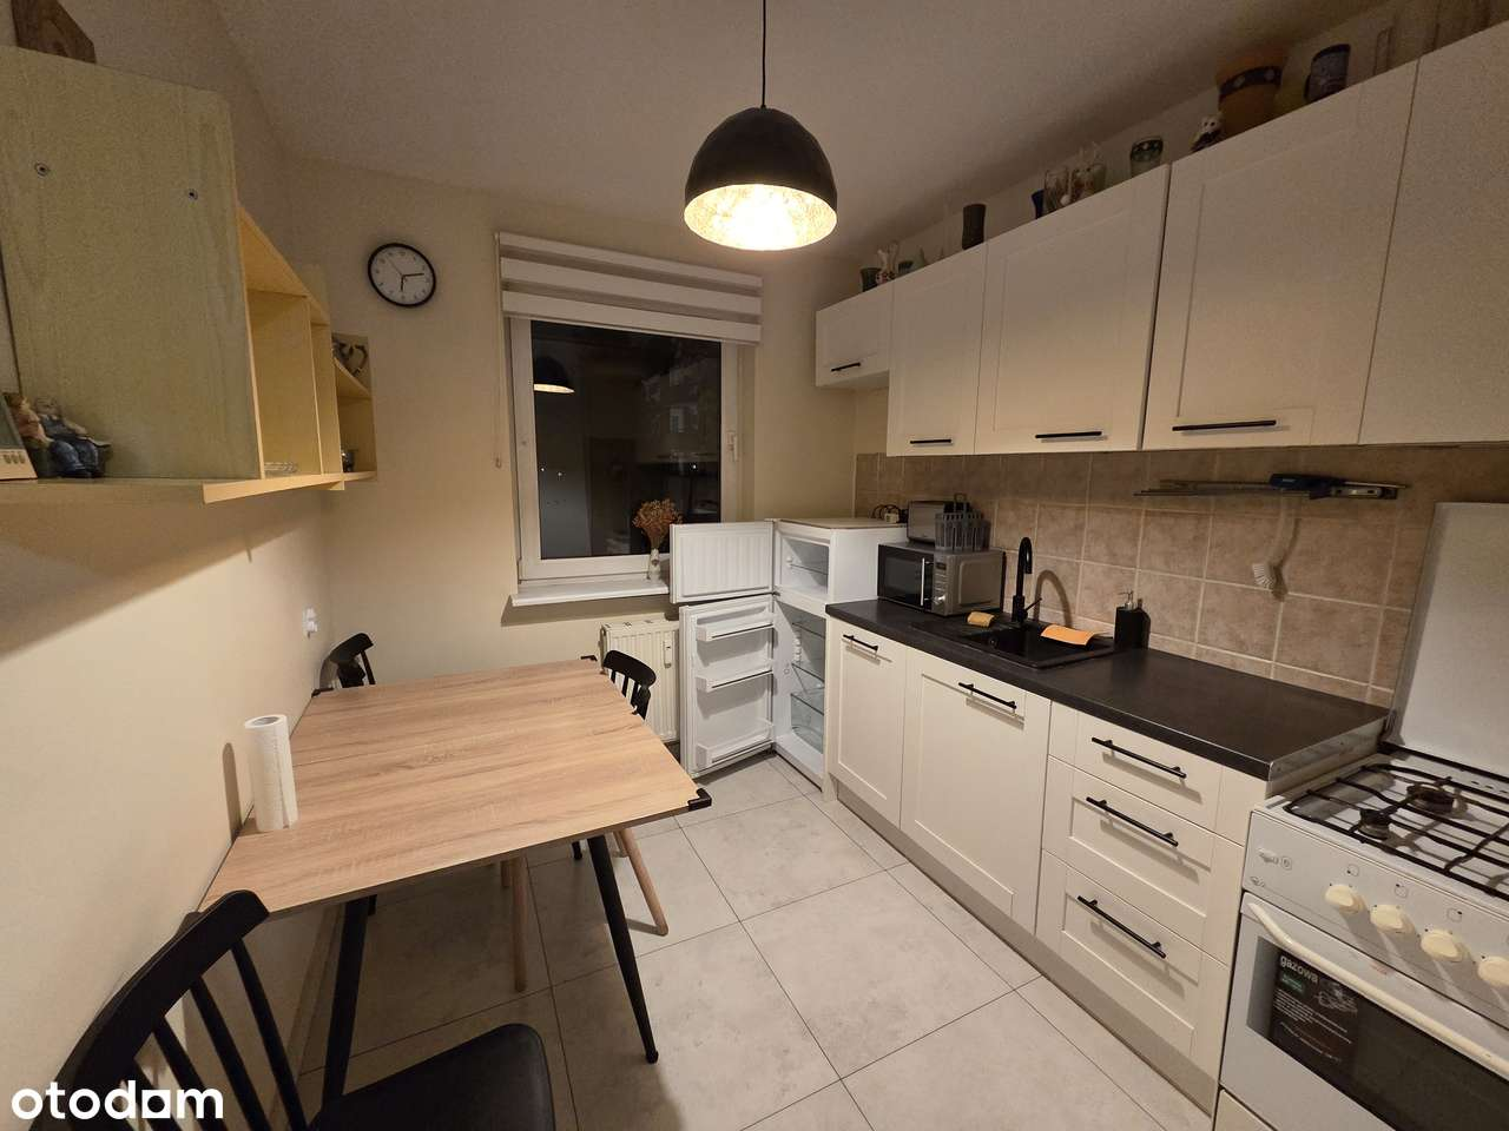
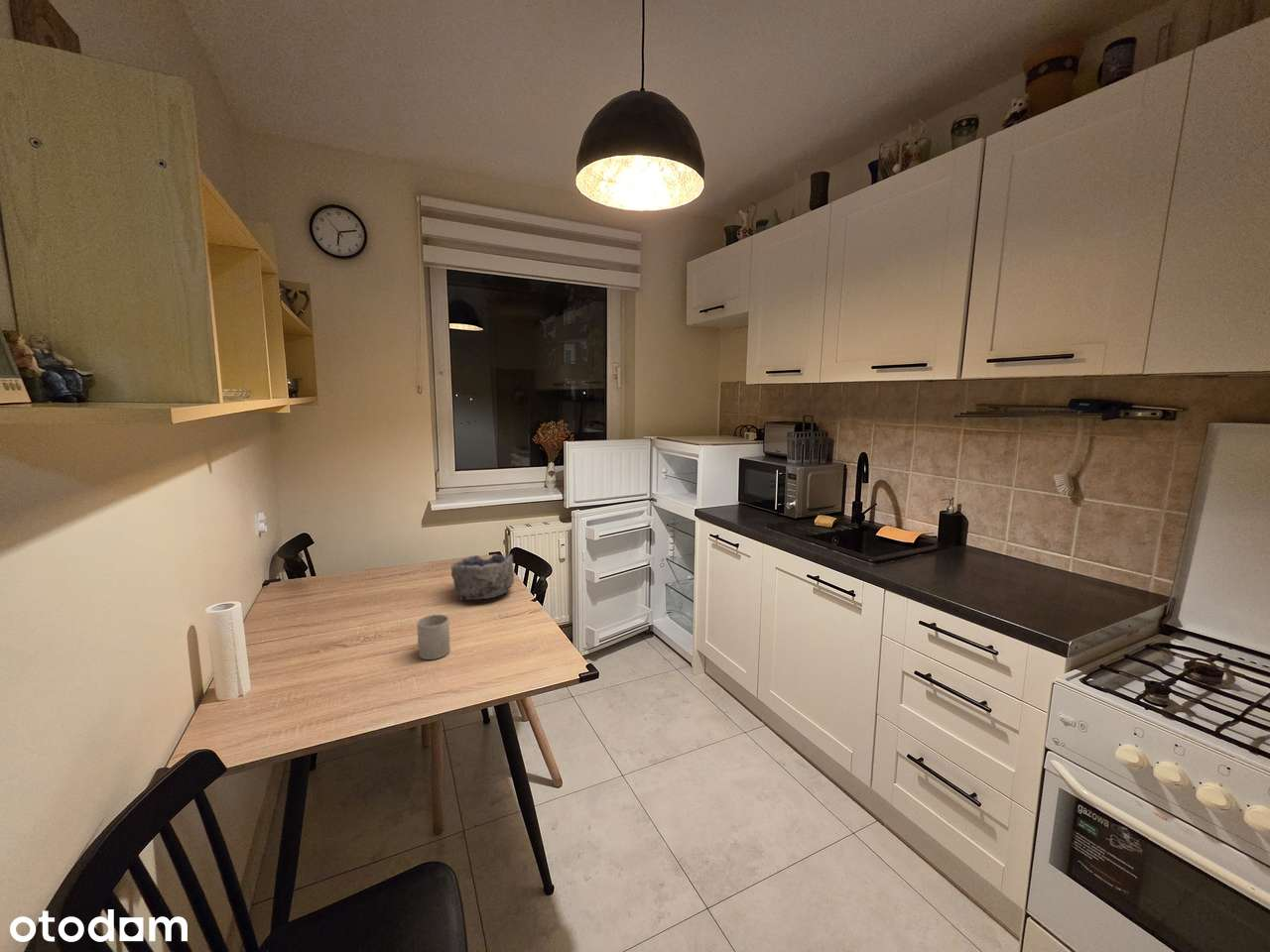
+ mug [416,614,451,660]
+ bowl [450,553,515,601]
